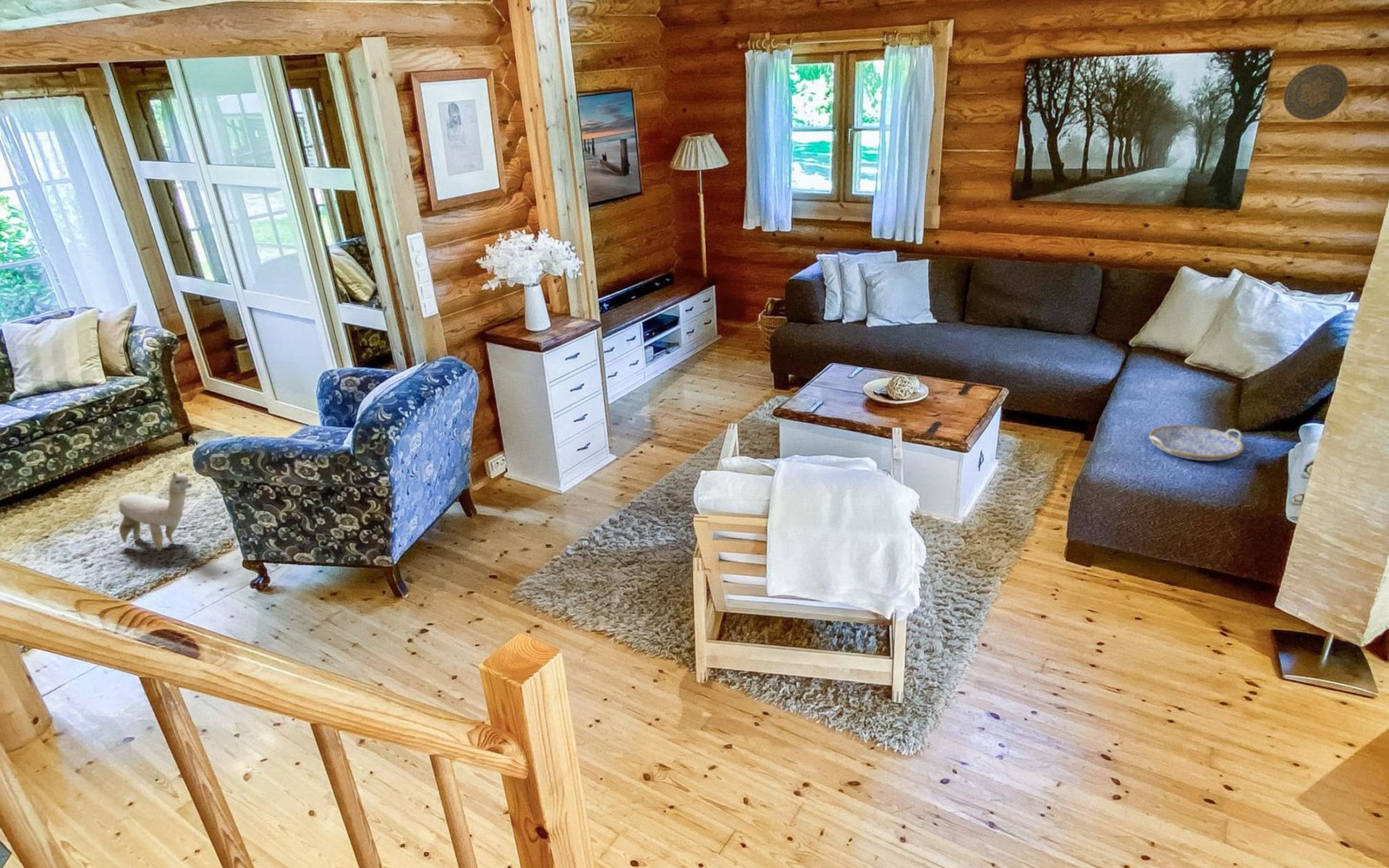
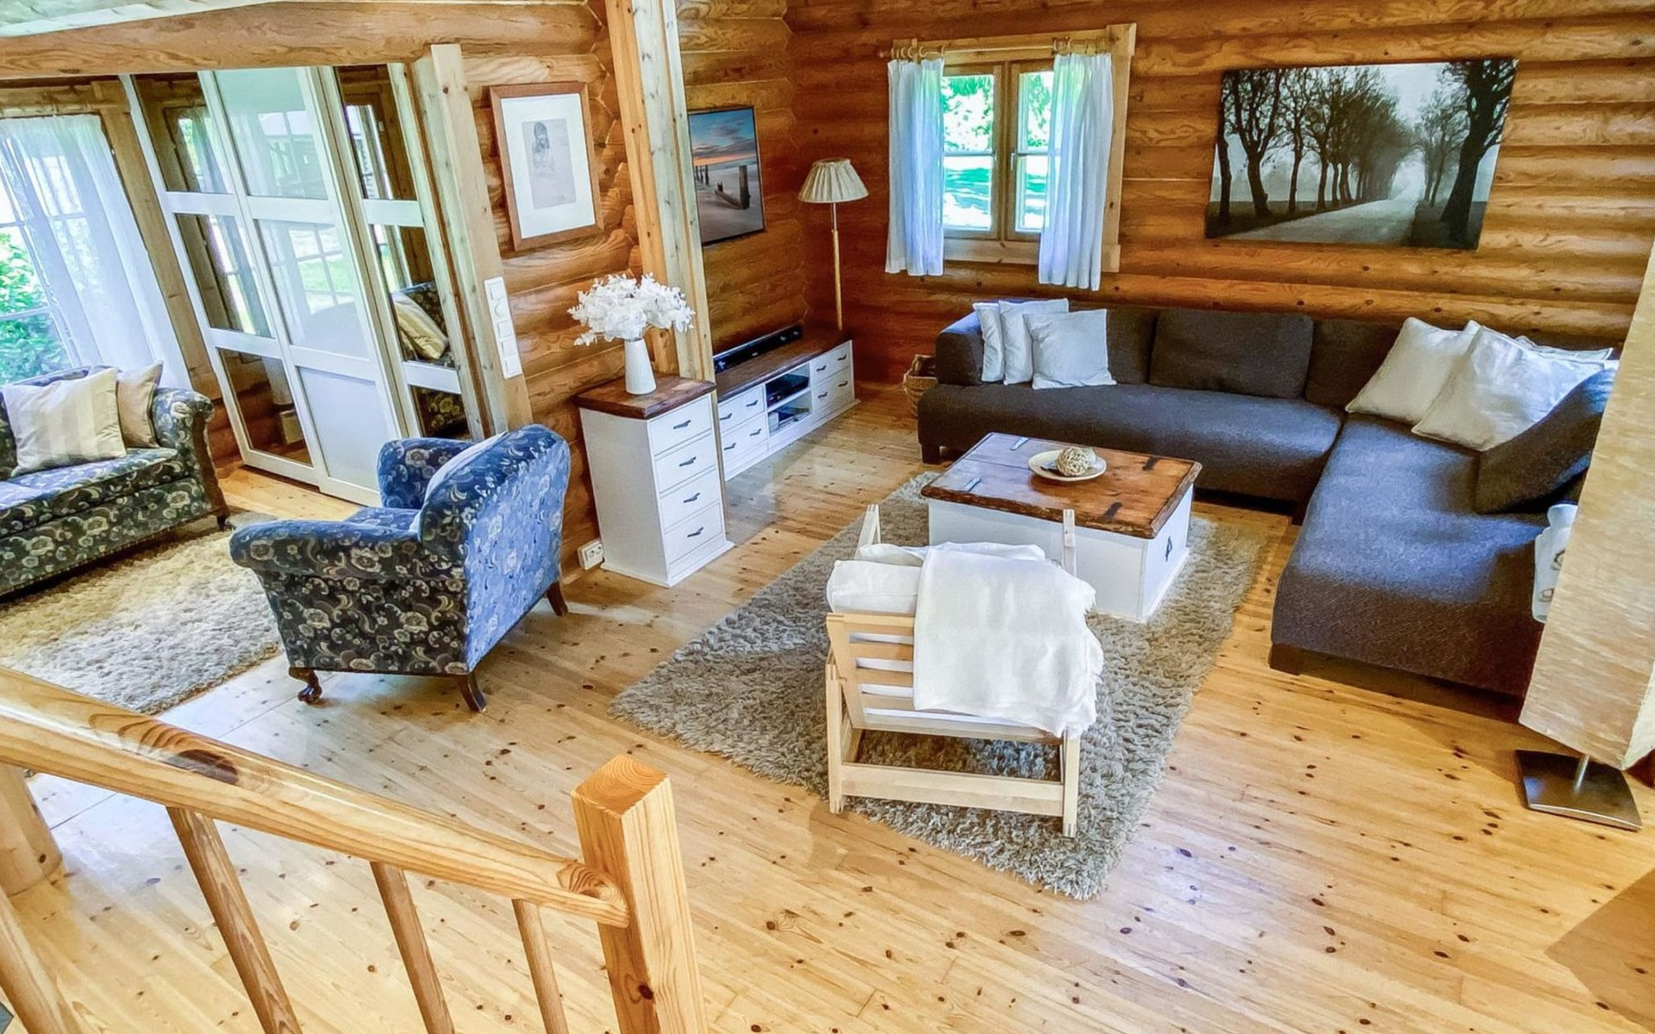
- serving tray [1148,425,1244,461]
- plush toy [118,467,193,552]
- decorative plate [1283,64,1349,121]
